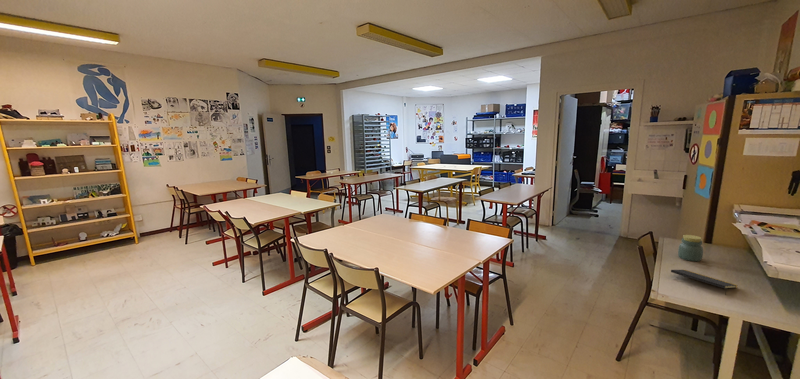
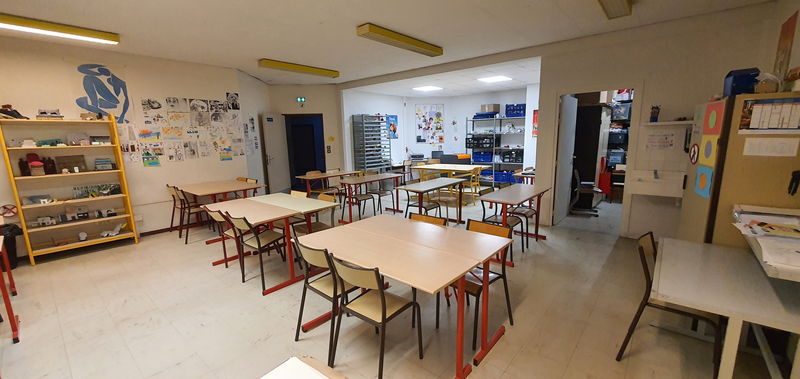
- jar [677,234,704,262]
- notepad [670,269,739,295]
